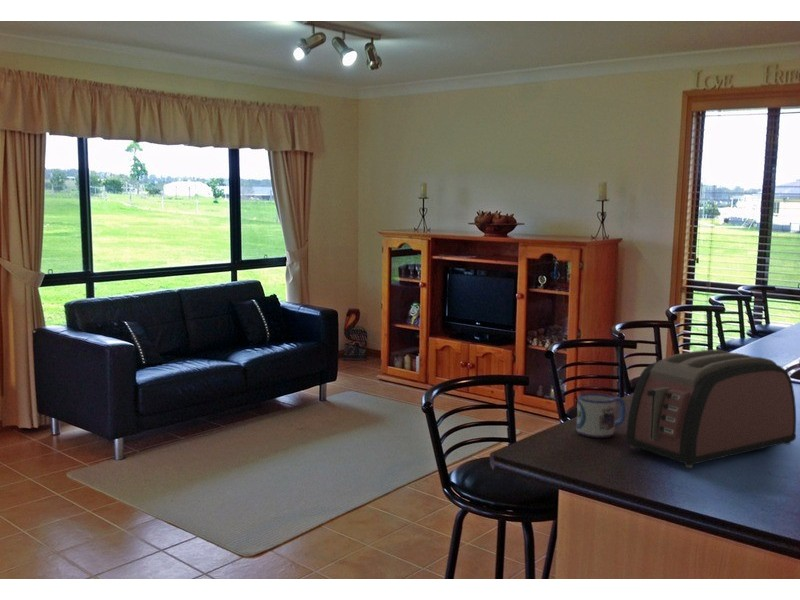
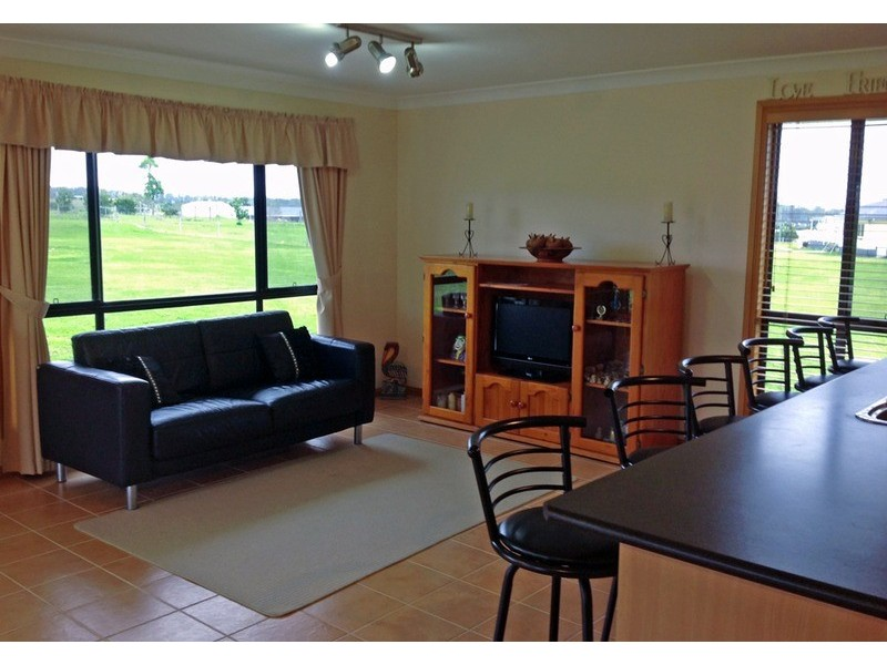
- mug [576,392,627,439]
- toaster [625,349,797,469]
